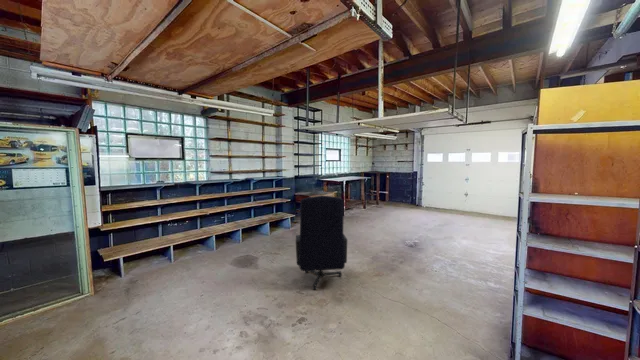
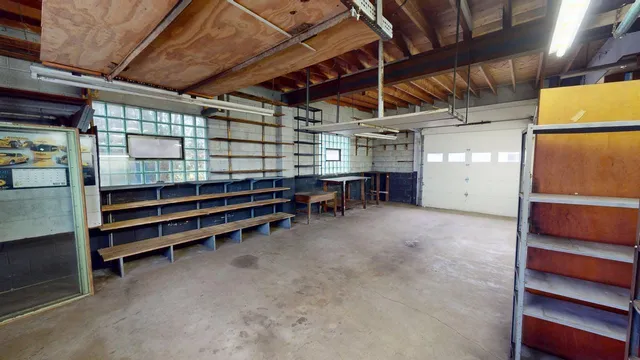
- office chair [295,194,348,291]
